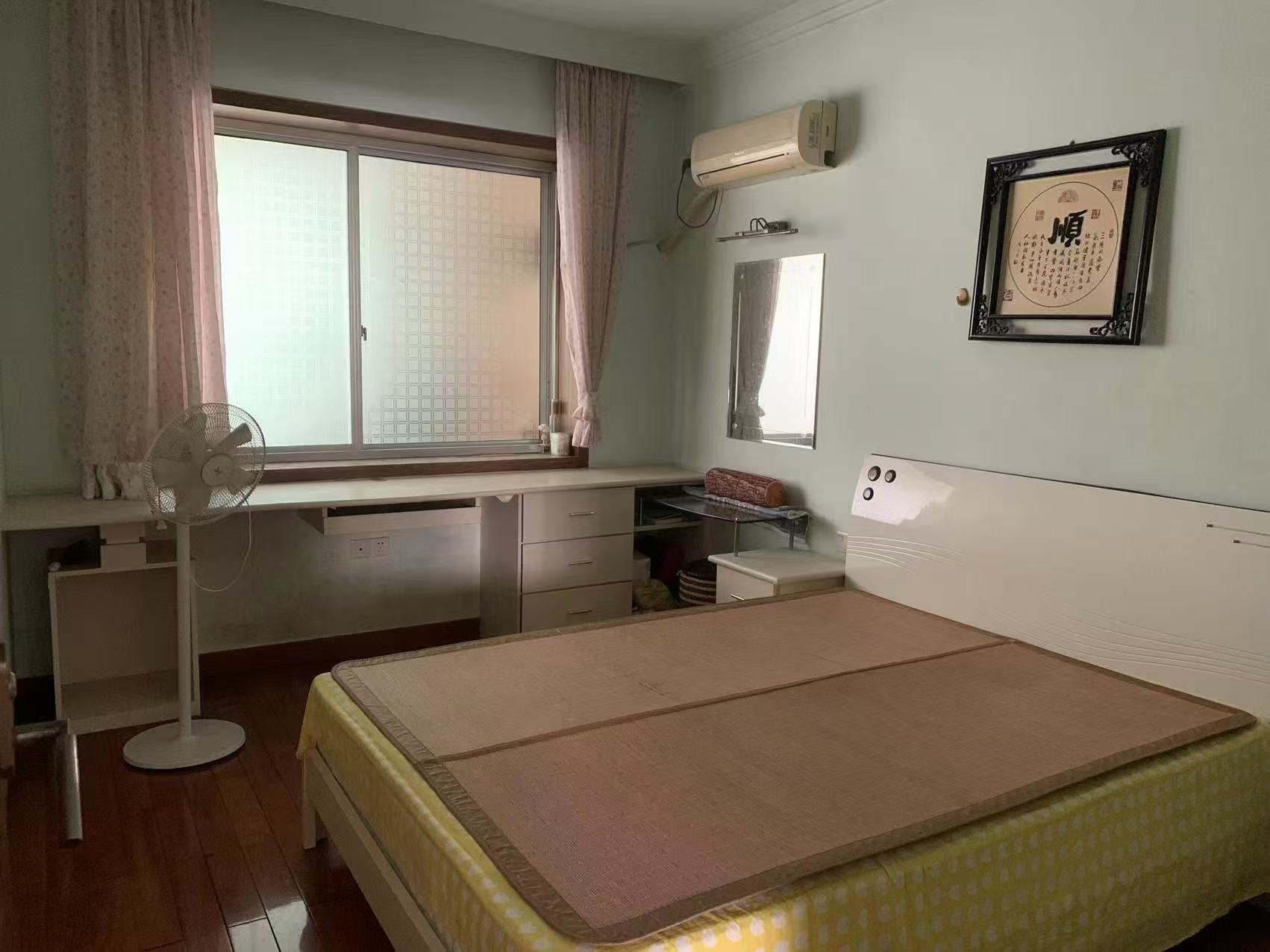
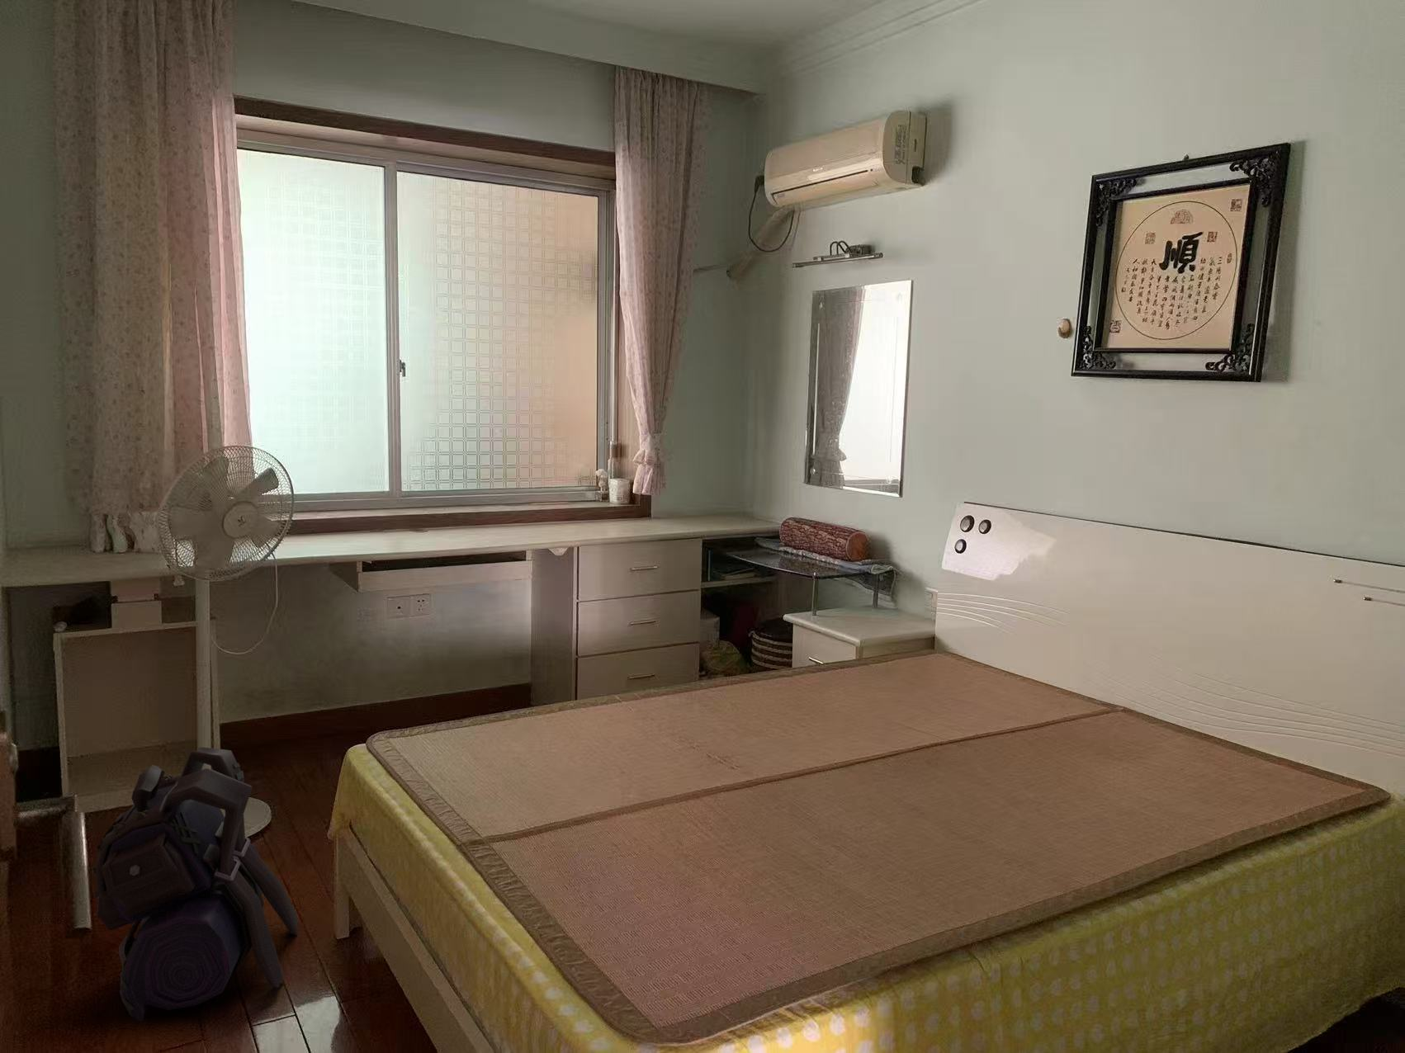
+ backpack [91,746,299,1022]
